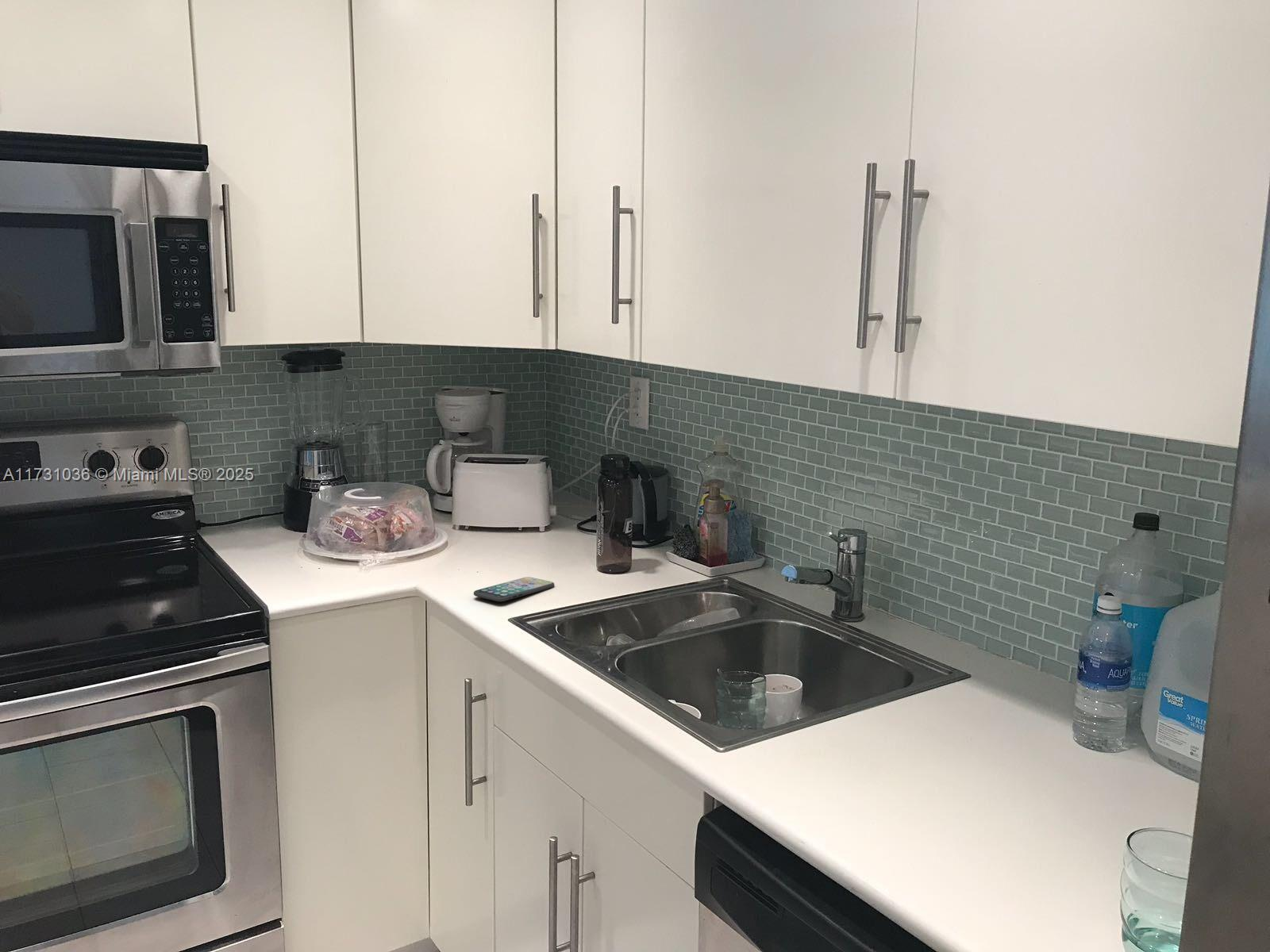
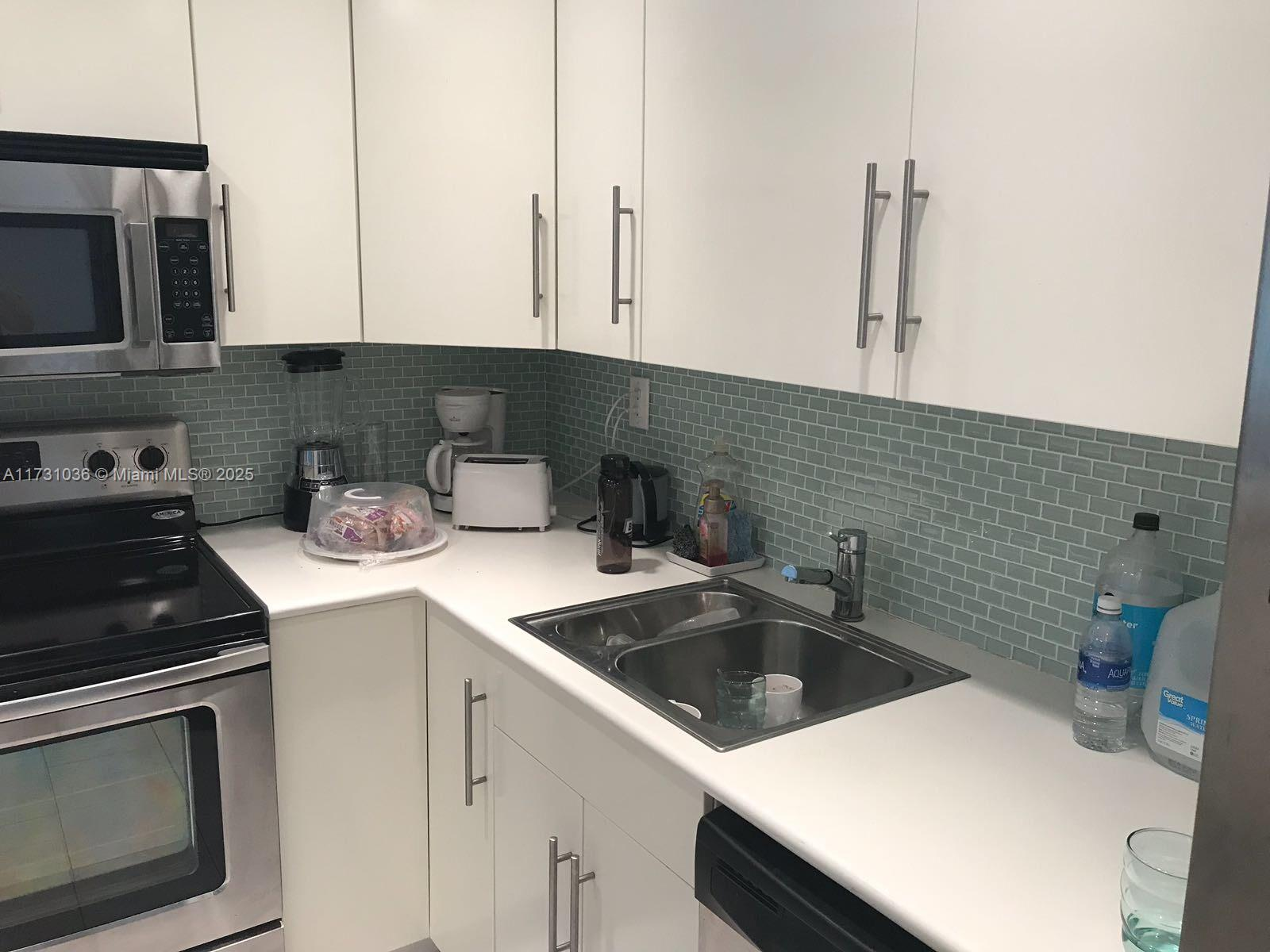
- smartphone [473,576,555,602]
